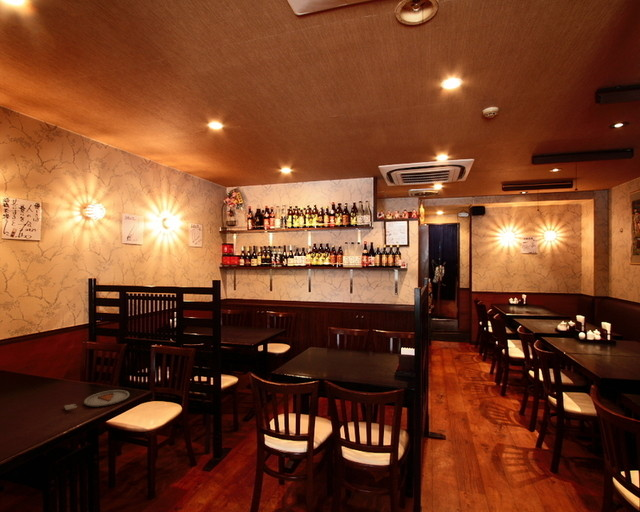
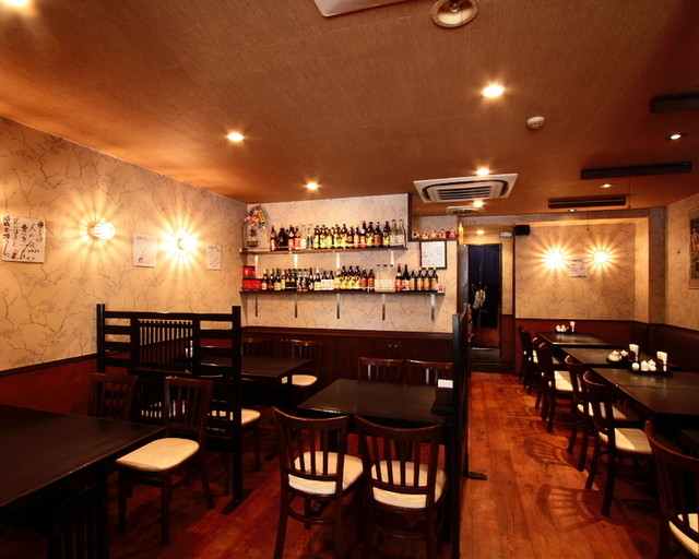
- dinner plate [63,389,131,411]
